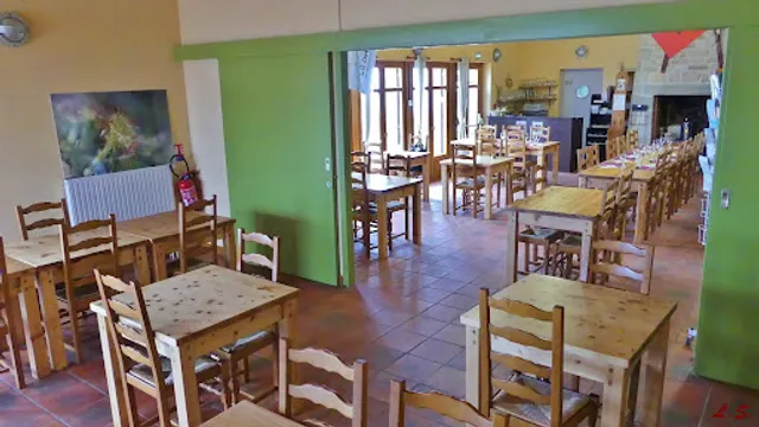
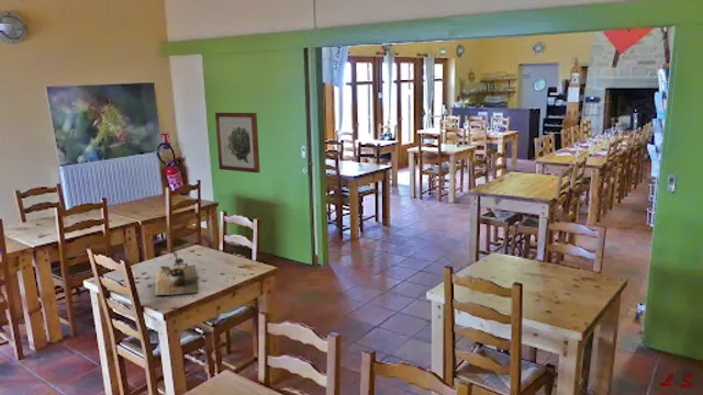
+ wall art [214,112,261,174]
+ succulent plant [154,249,199,296]
